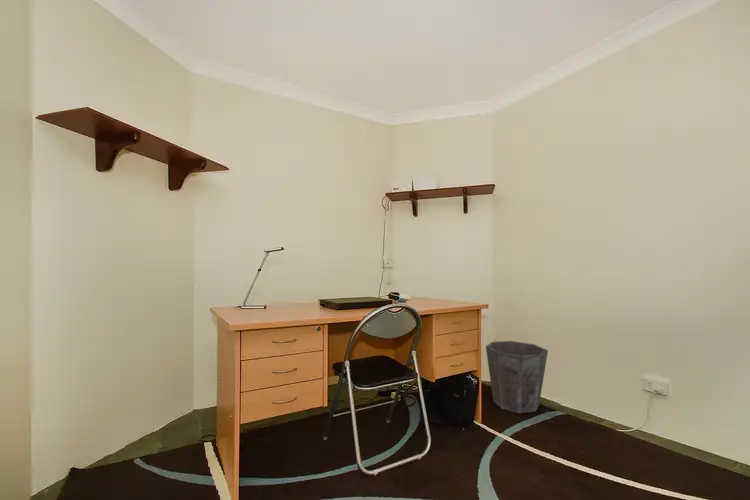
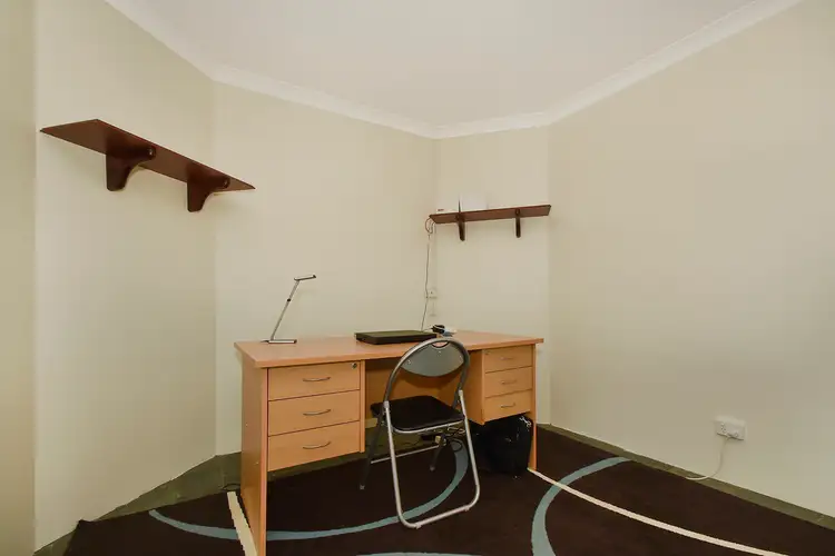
- waste bin [485,340,549,414]
